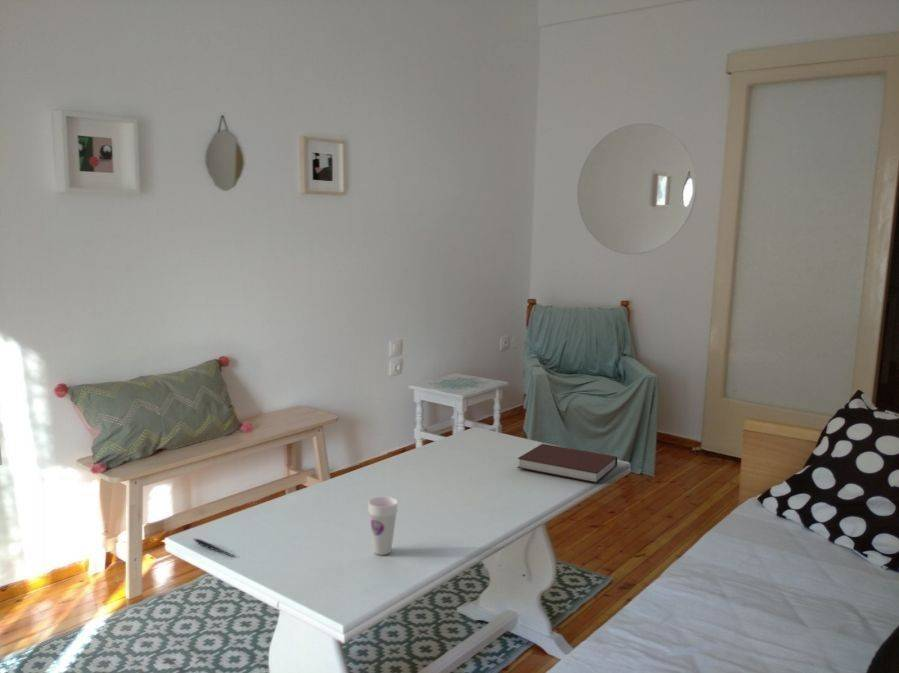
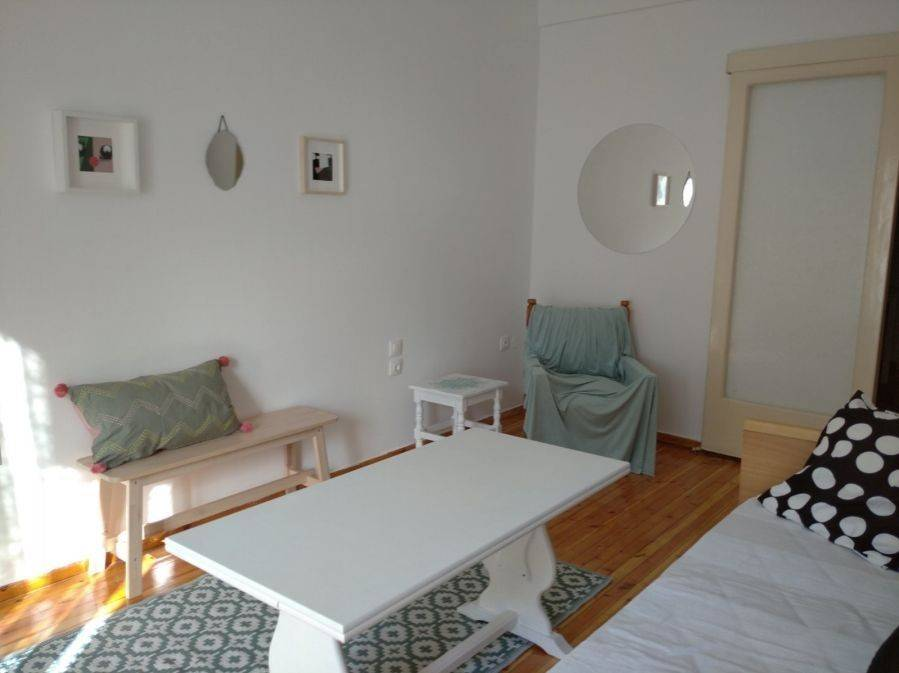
- cup [367,495,399,556]
- pen [192,538,236,558]
- notebook [516,443,618,484]
